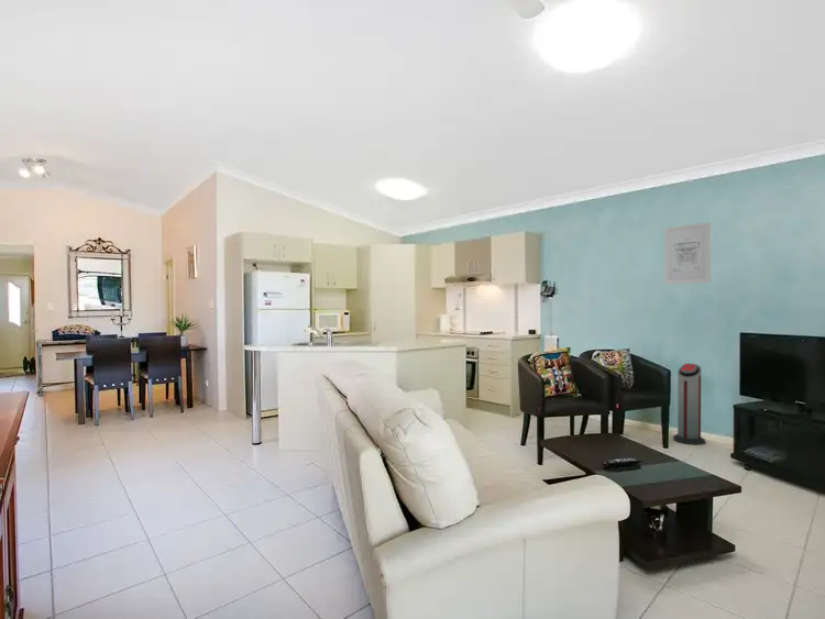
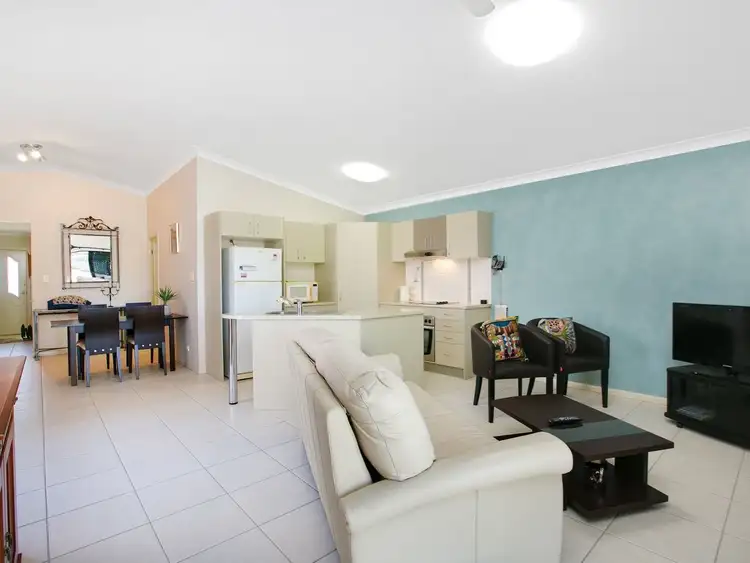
- wall art [663,221,712,285]
- air purifier [672,363,706,446]
